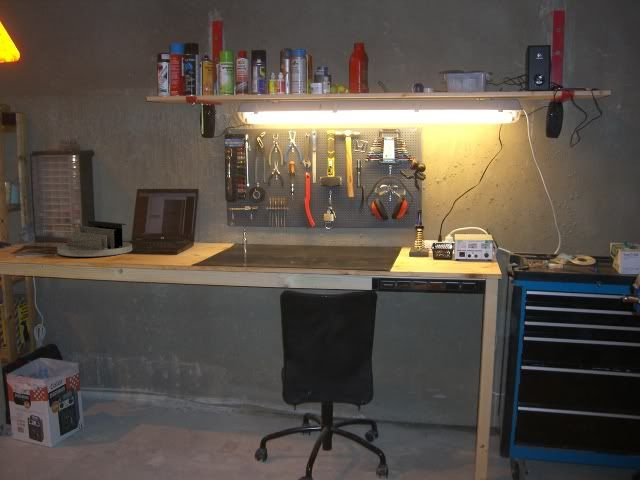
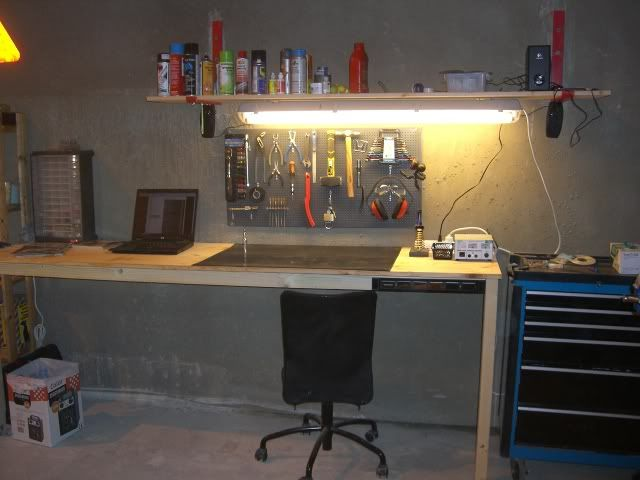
- desk organizer [56,219,133,257]
